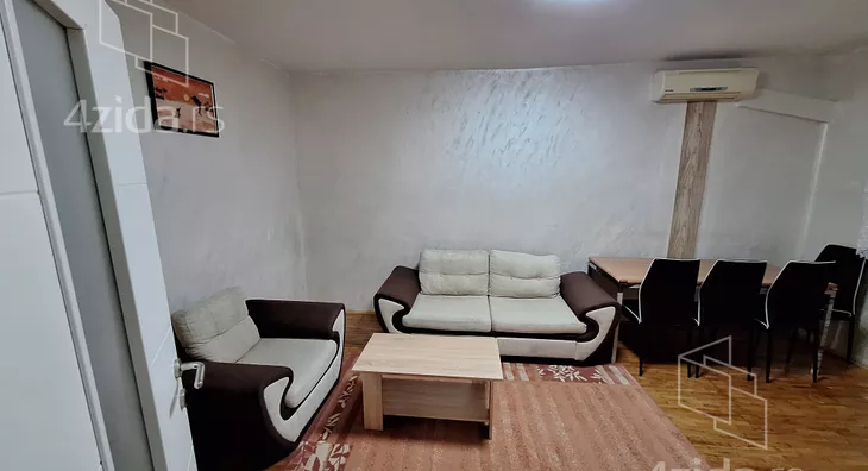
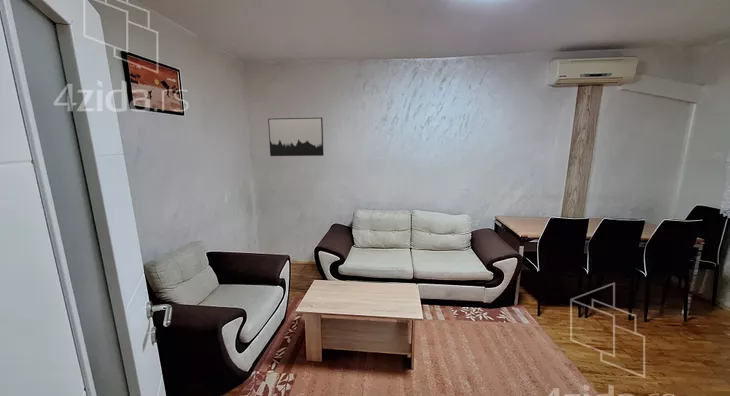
+ wall art [267,117,325,157]
